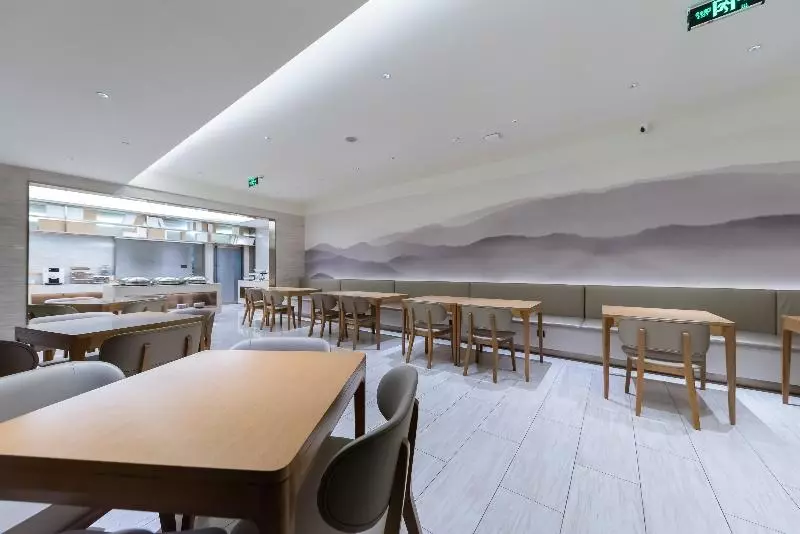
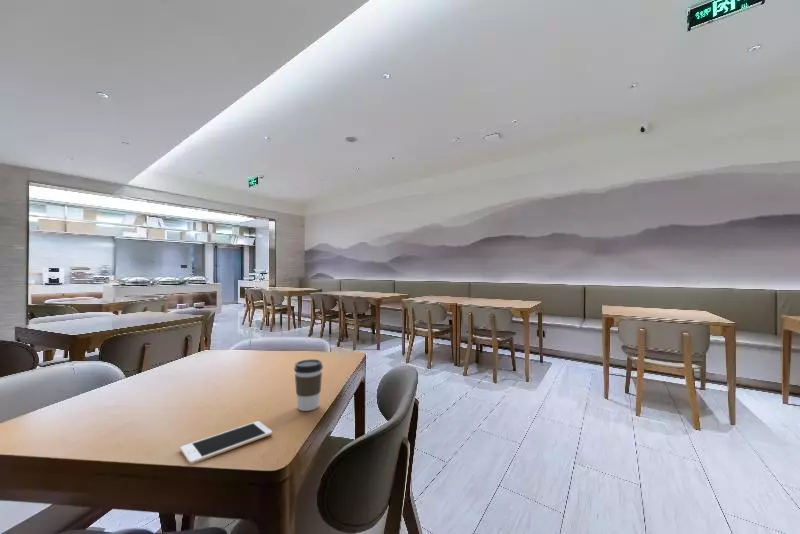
+ cell phone [179,420,273,465]
+ coffee cup [293,358,324,412]
